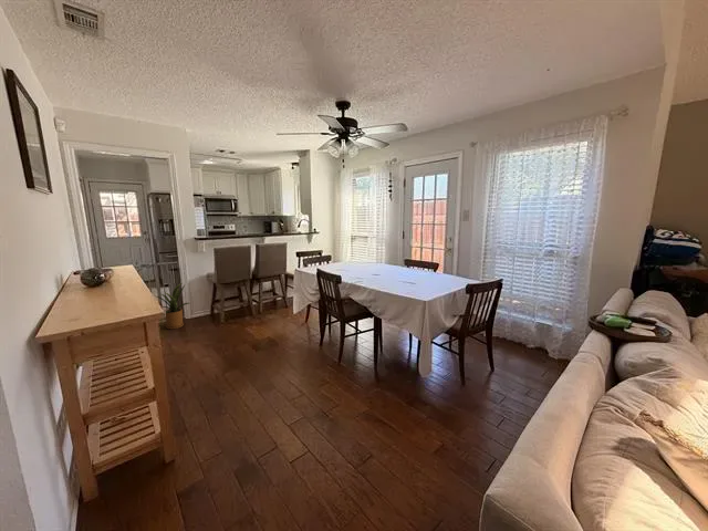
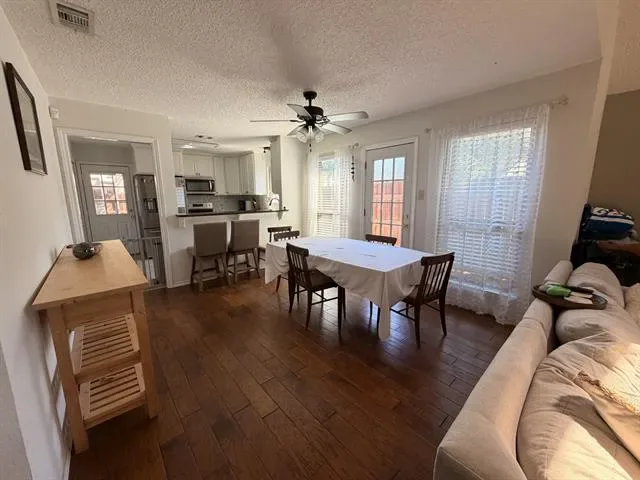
- house plant [156,282,190,331]
